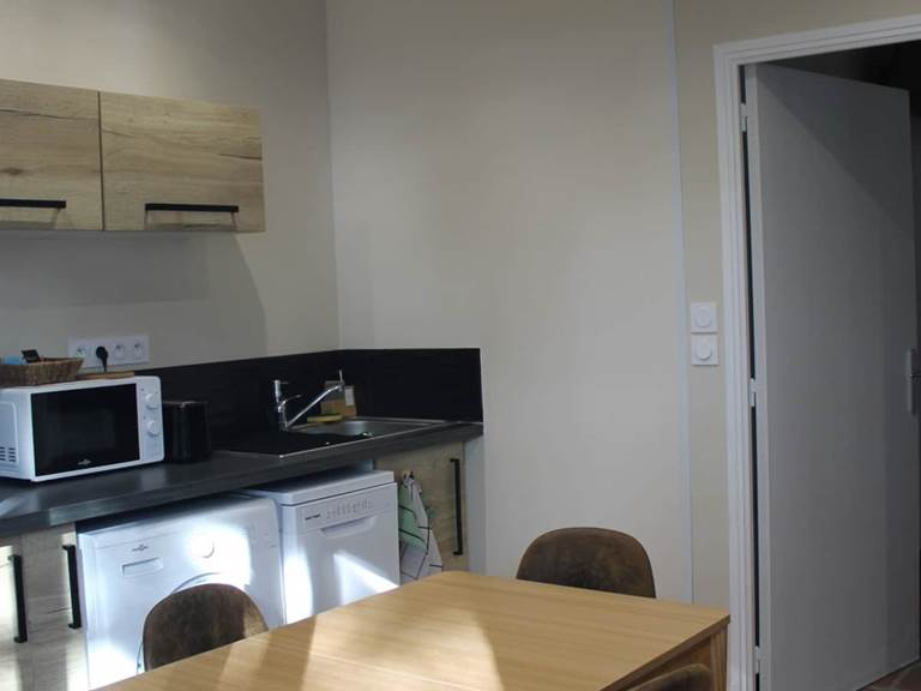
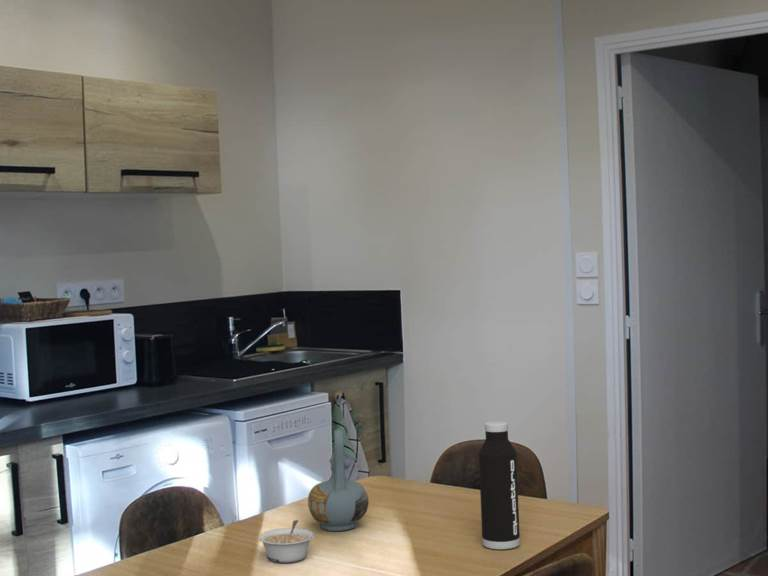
+ legume [257,519,315,564]
+ water bottle [478,420,521,550]
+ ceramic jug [307,429,370,532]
